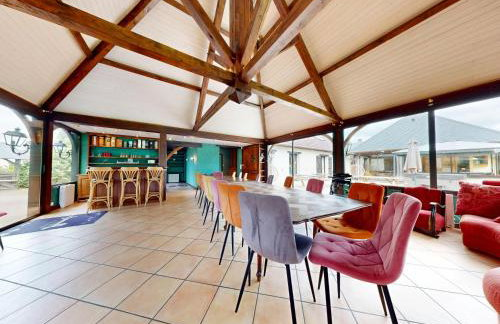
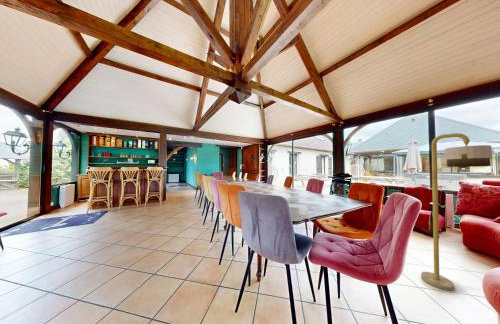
+ floor lamp [420,132,493,291]
